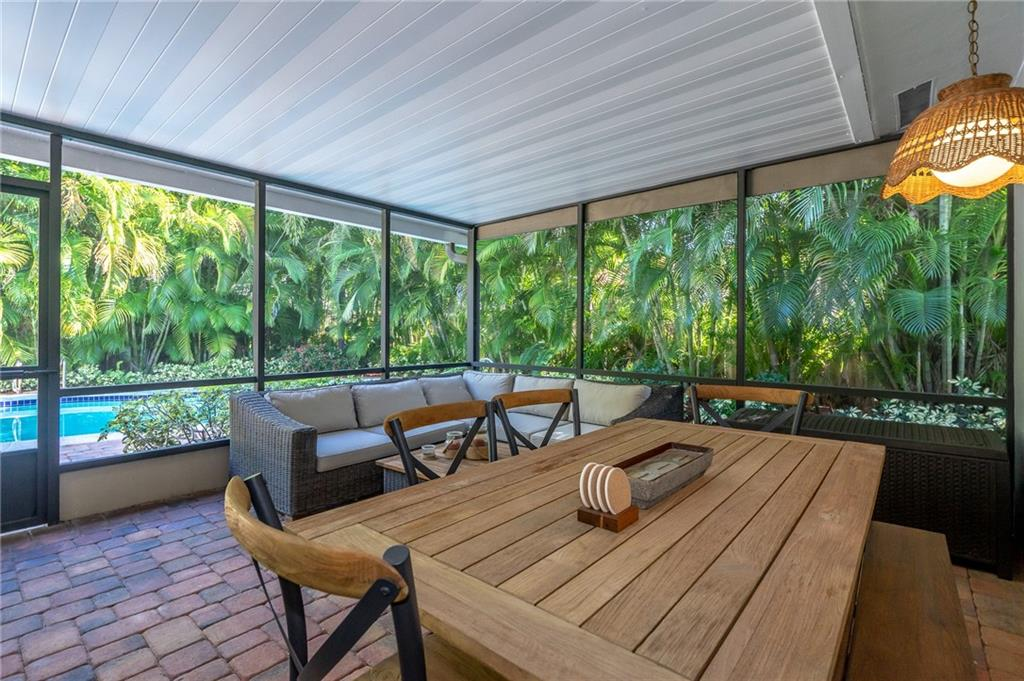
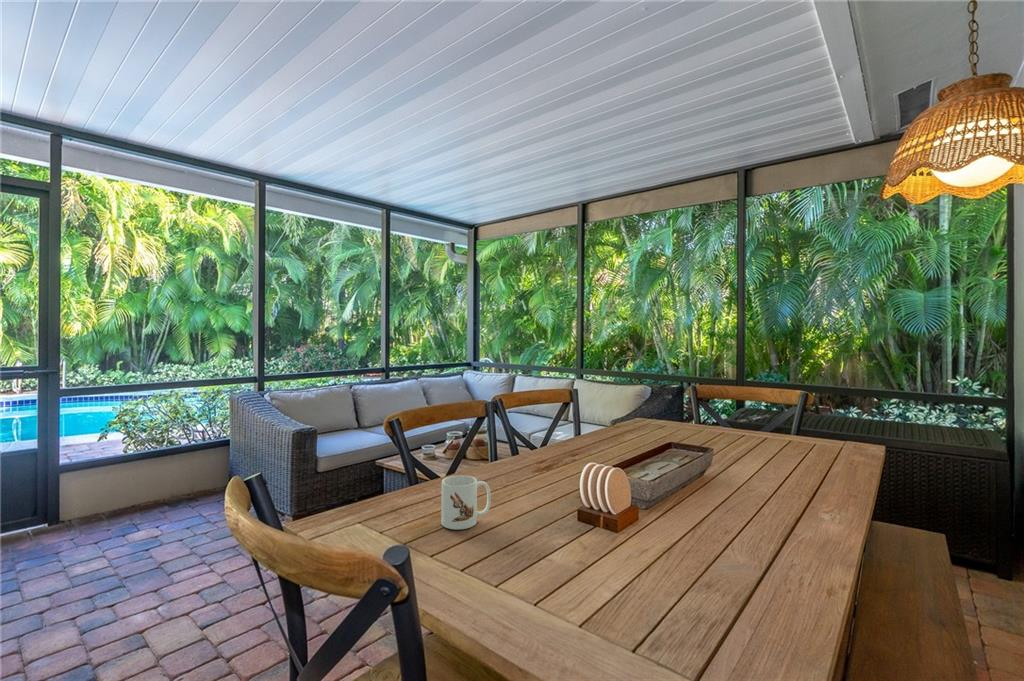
+ mug [440,474,492,531]
